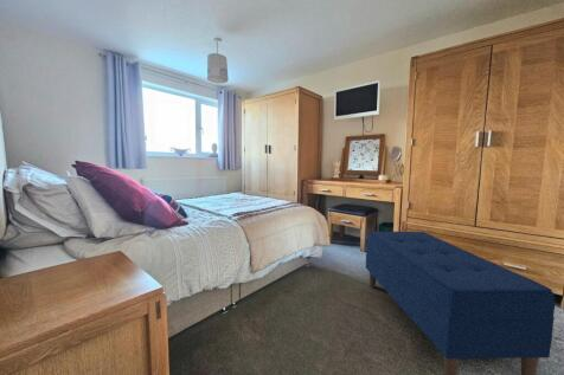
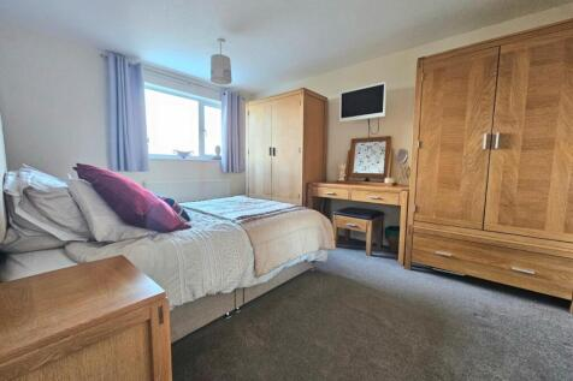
- bench [365,231,556,375]
